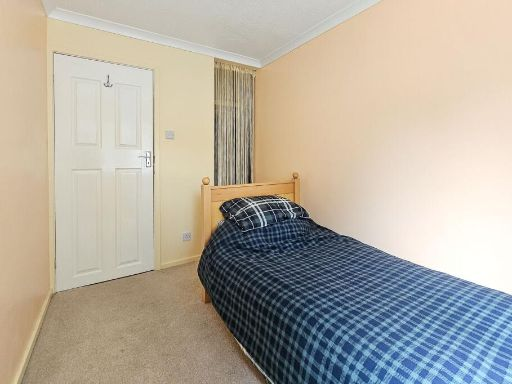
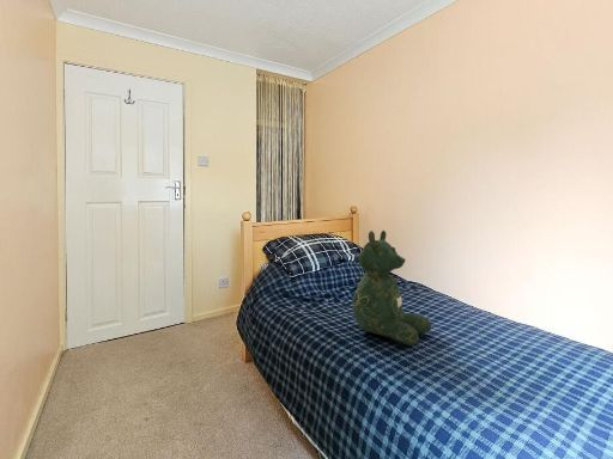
+ teddy bear [352,230,433,347]
